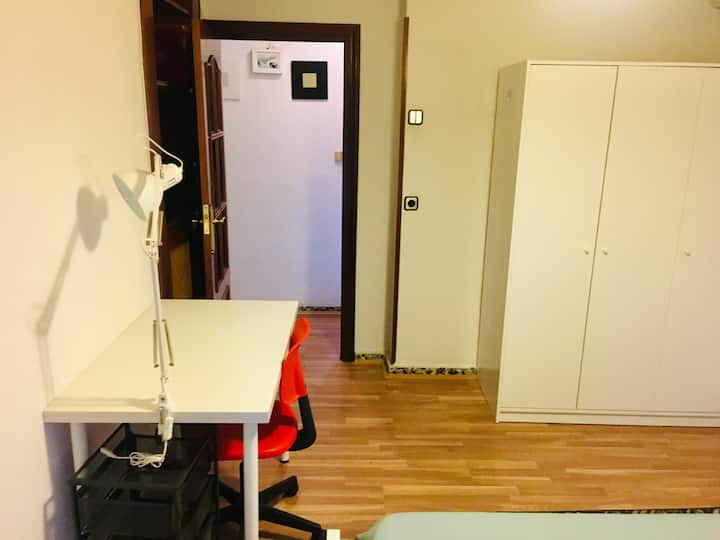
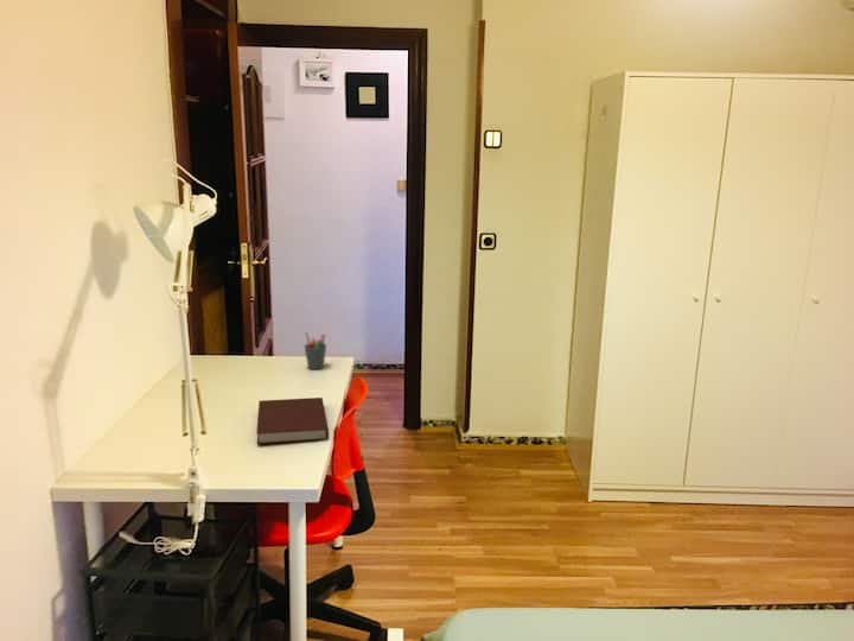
+ pen holder [304,330,327,370]
+ notebook [255,396,330,445]
